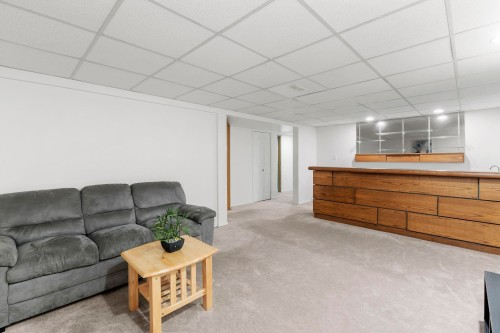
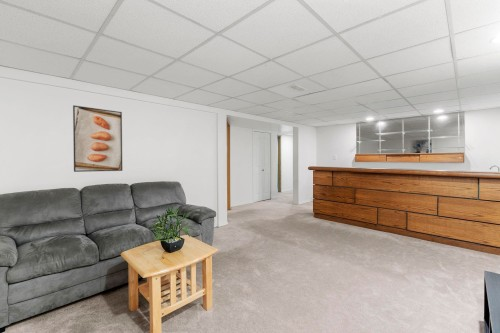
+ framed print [72,104,123,173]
